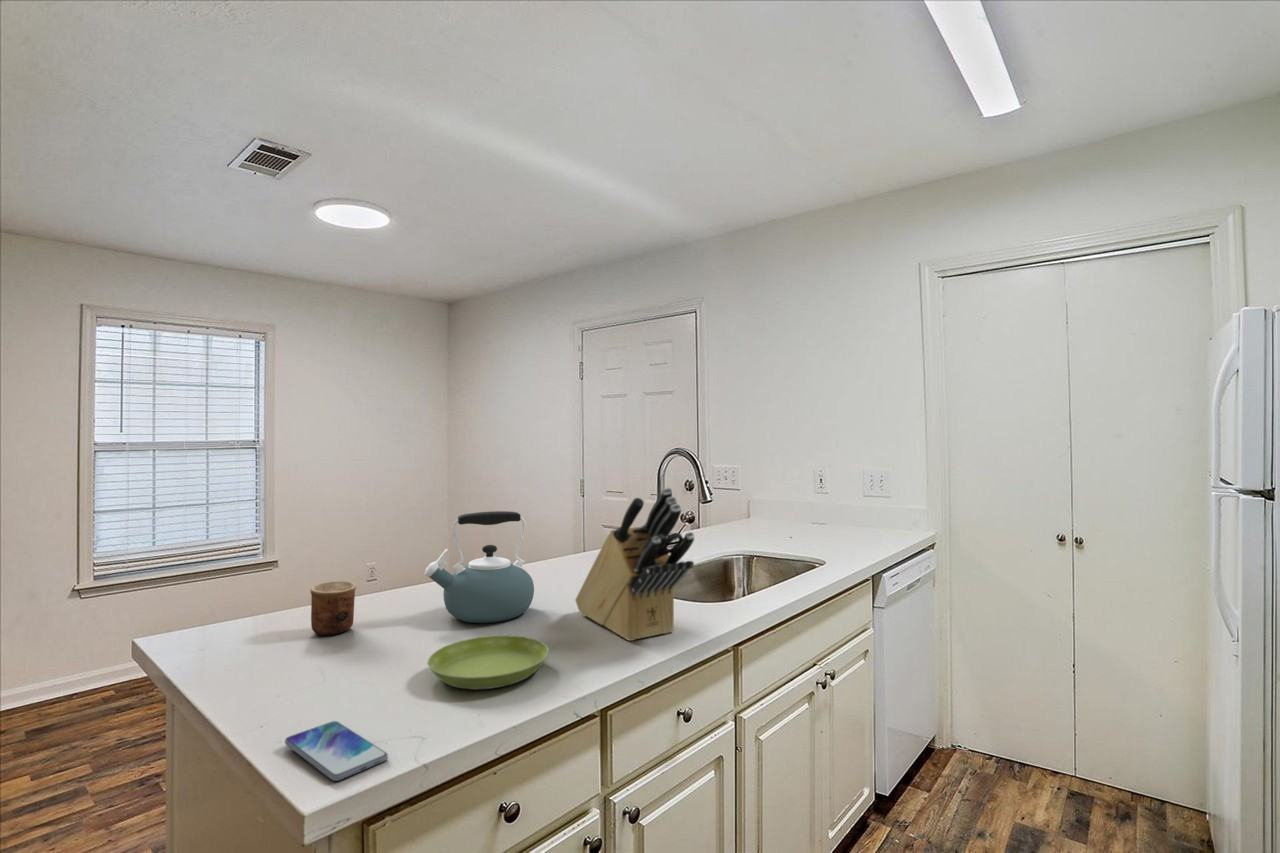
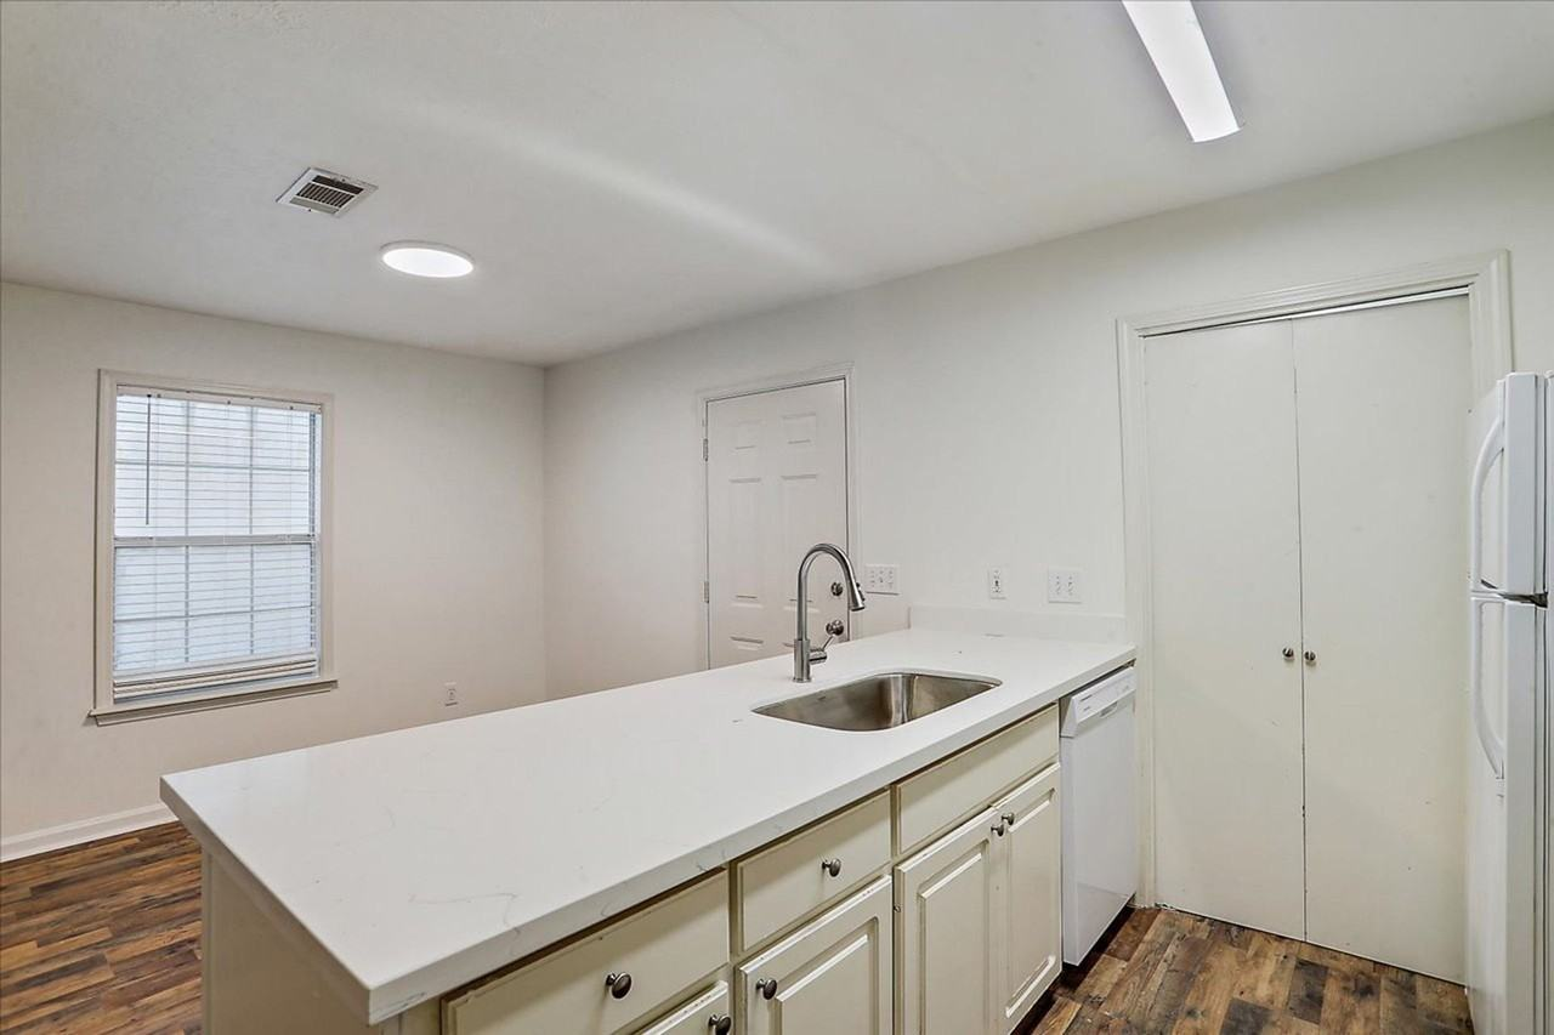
- smartphone [284,720,389,782]
- saucer [427,634,550,690]
- cup [309,580,357,637]
- kettle [424,510,535,624]
- knife block [574,486,695,642]
